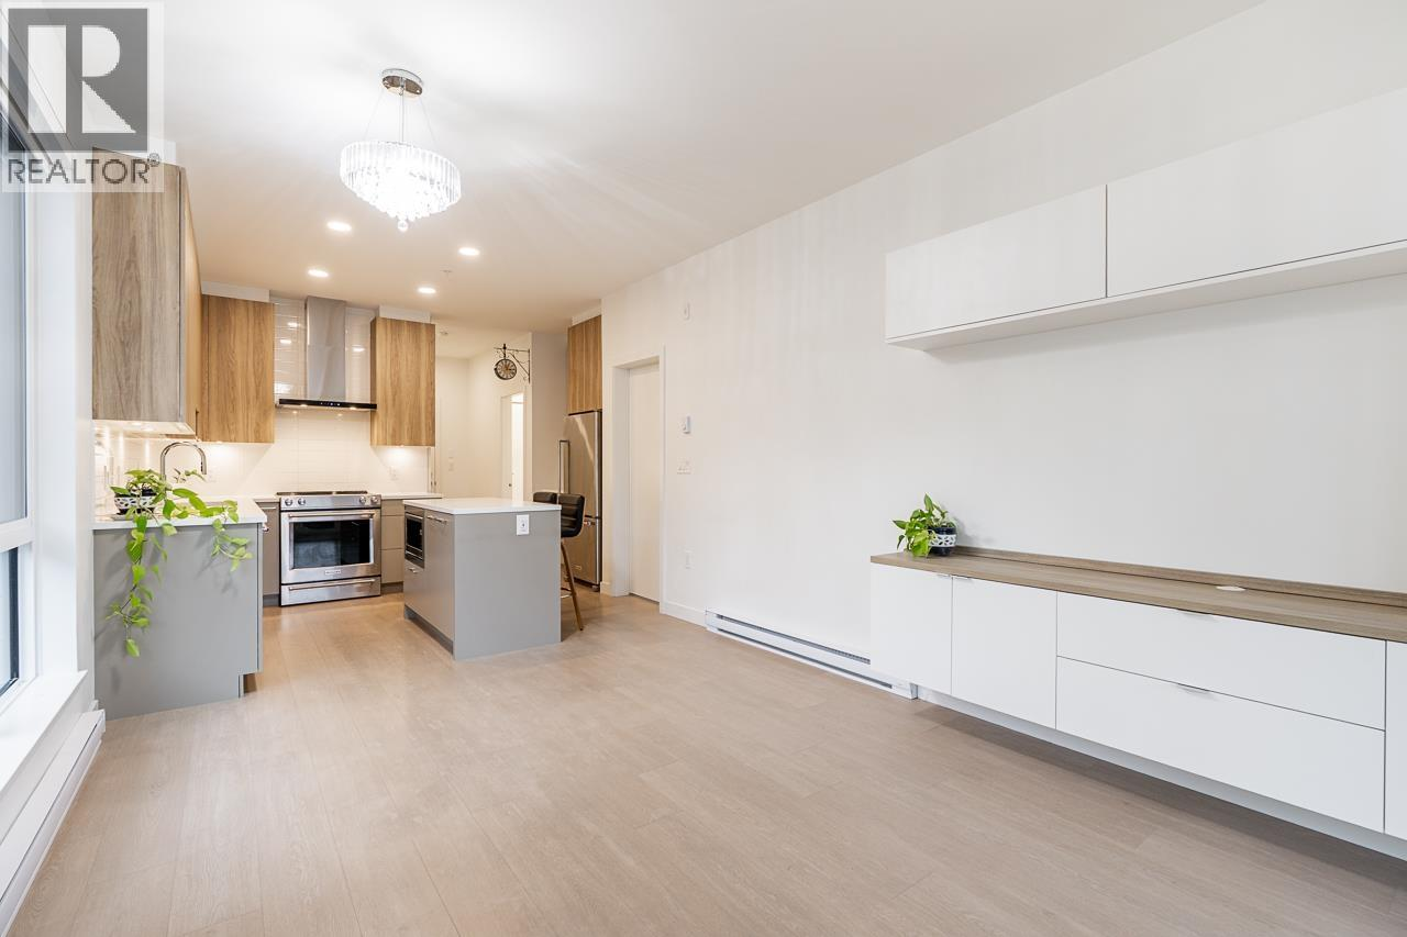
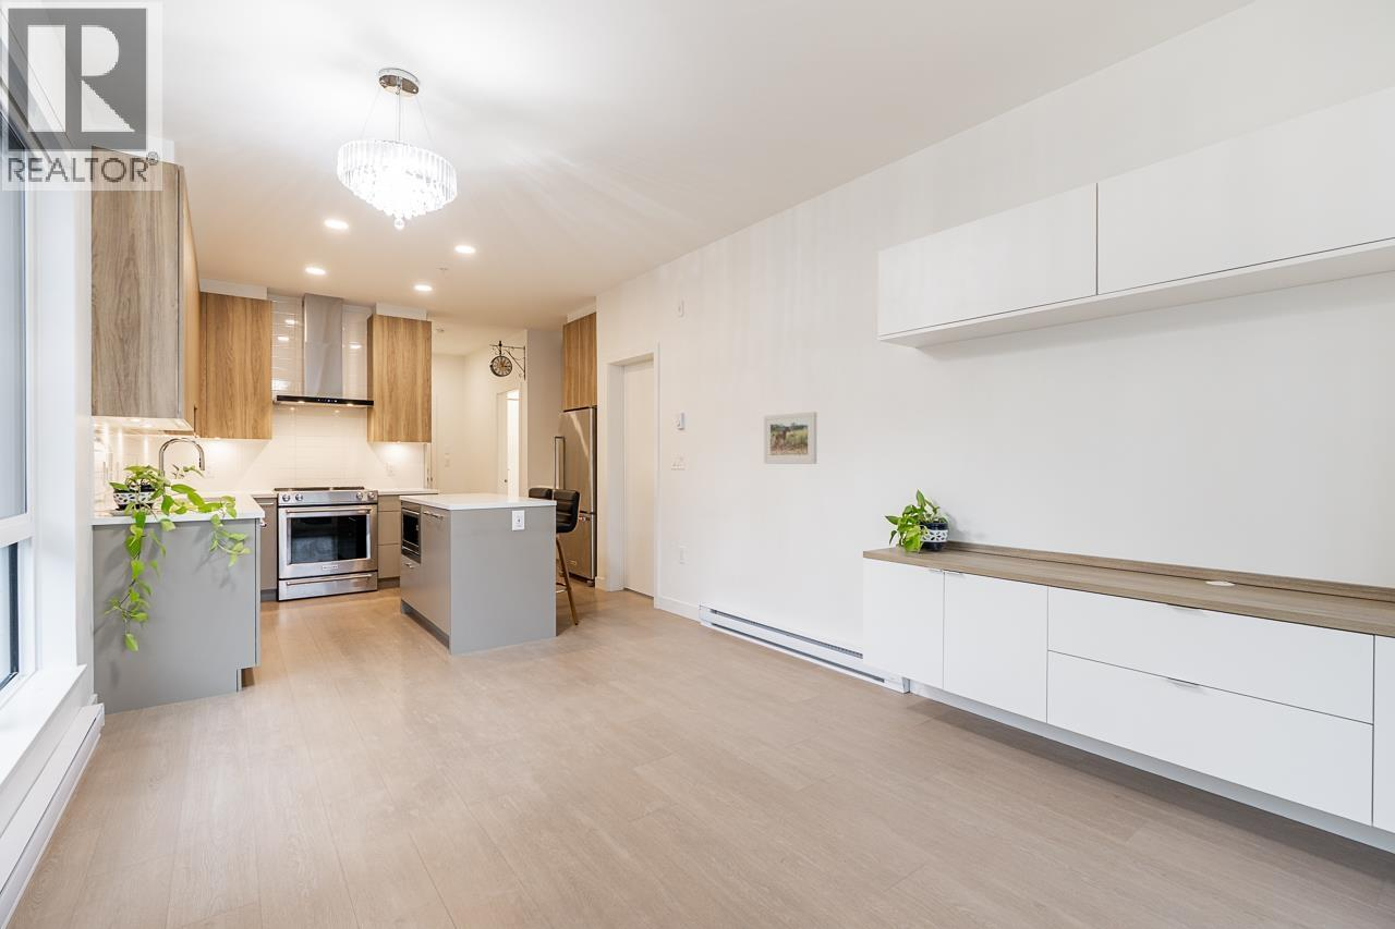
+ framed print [763,411,817,465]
